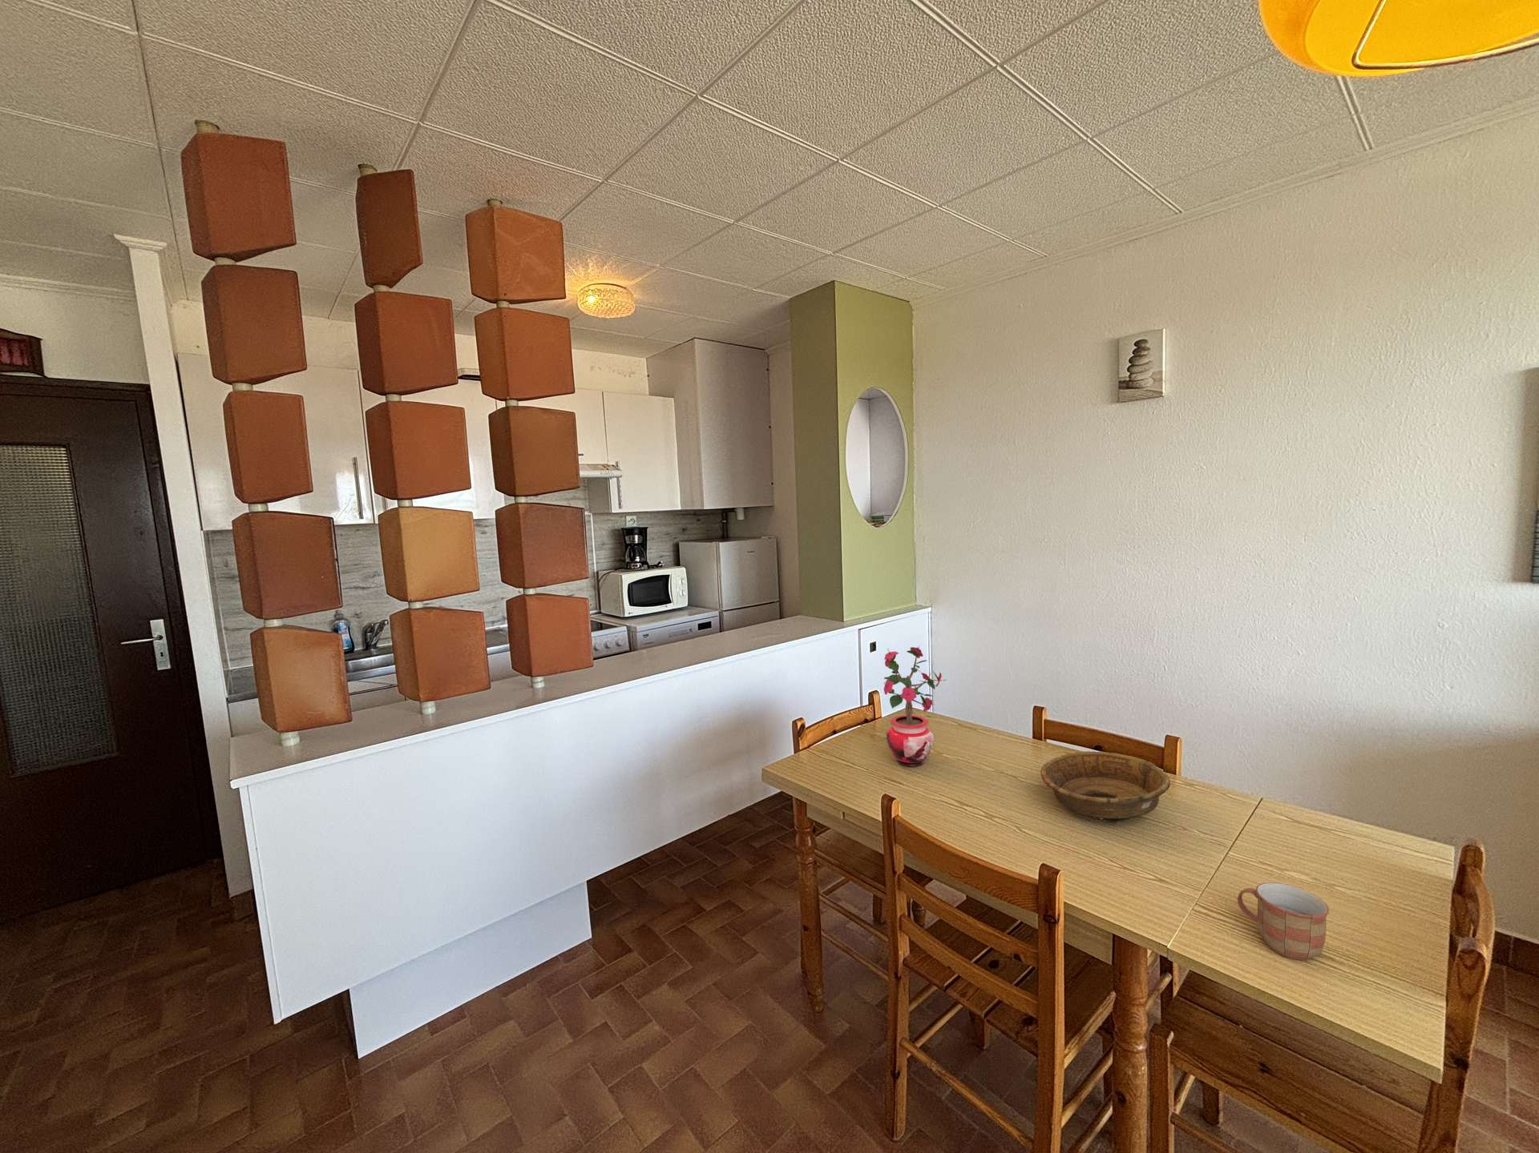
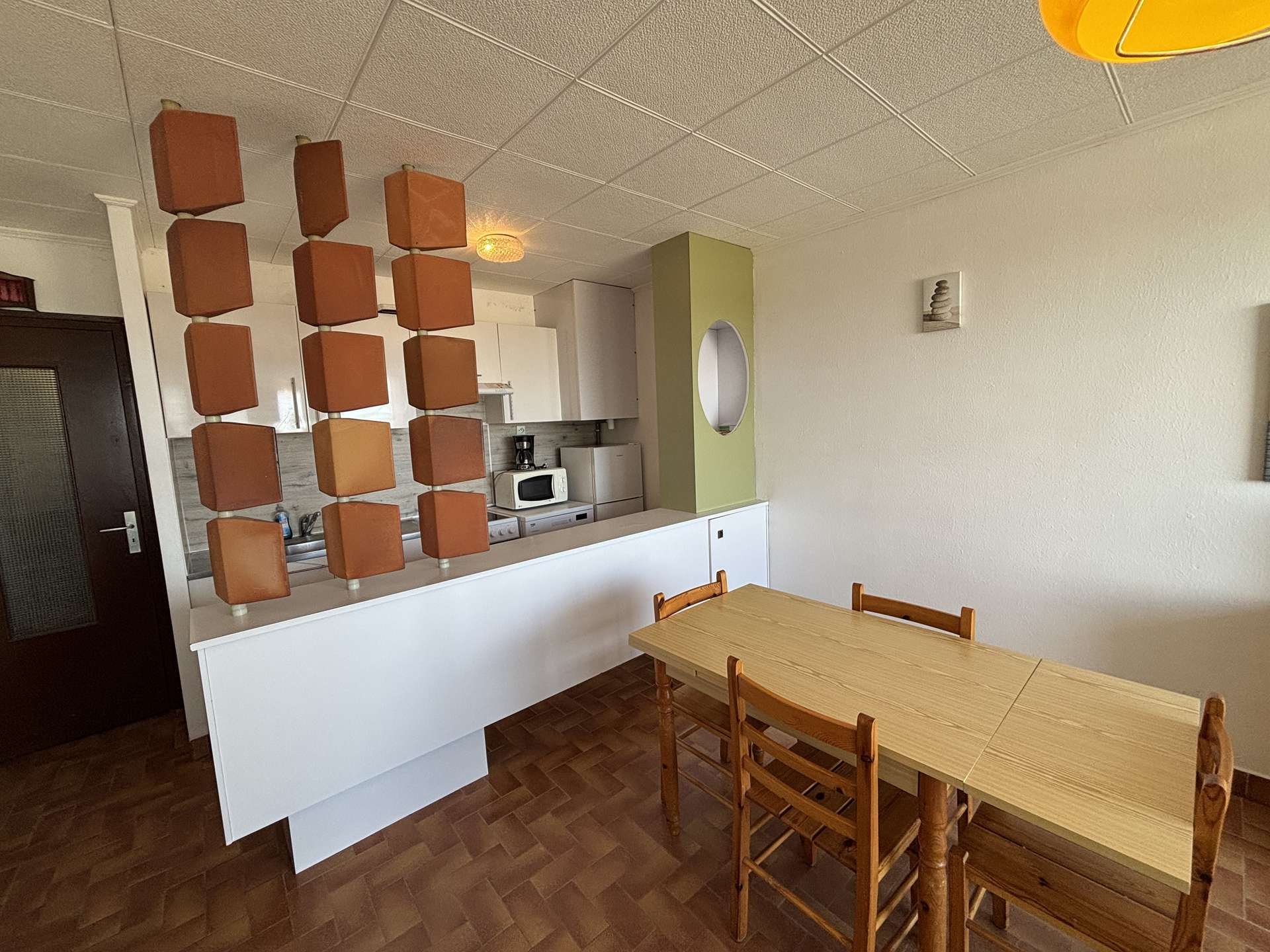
- mug [1237,882,1329,960]
- decorative bowl [1040,750,1171,824]
- potted plant [882,646,946,767]
